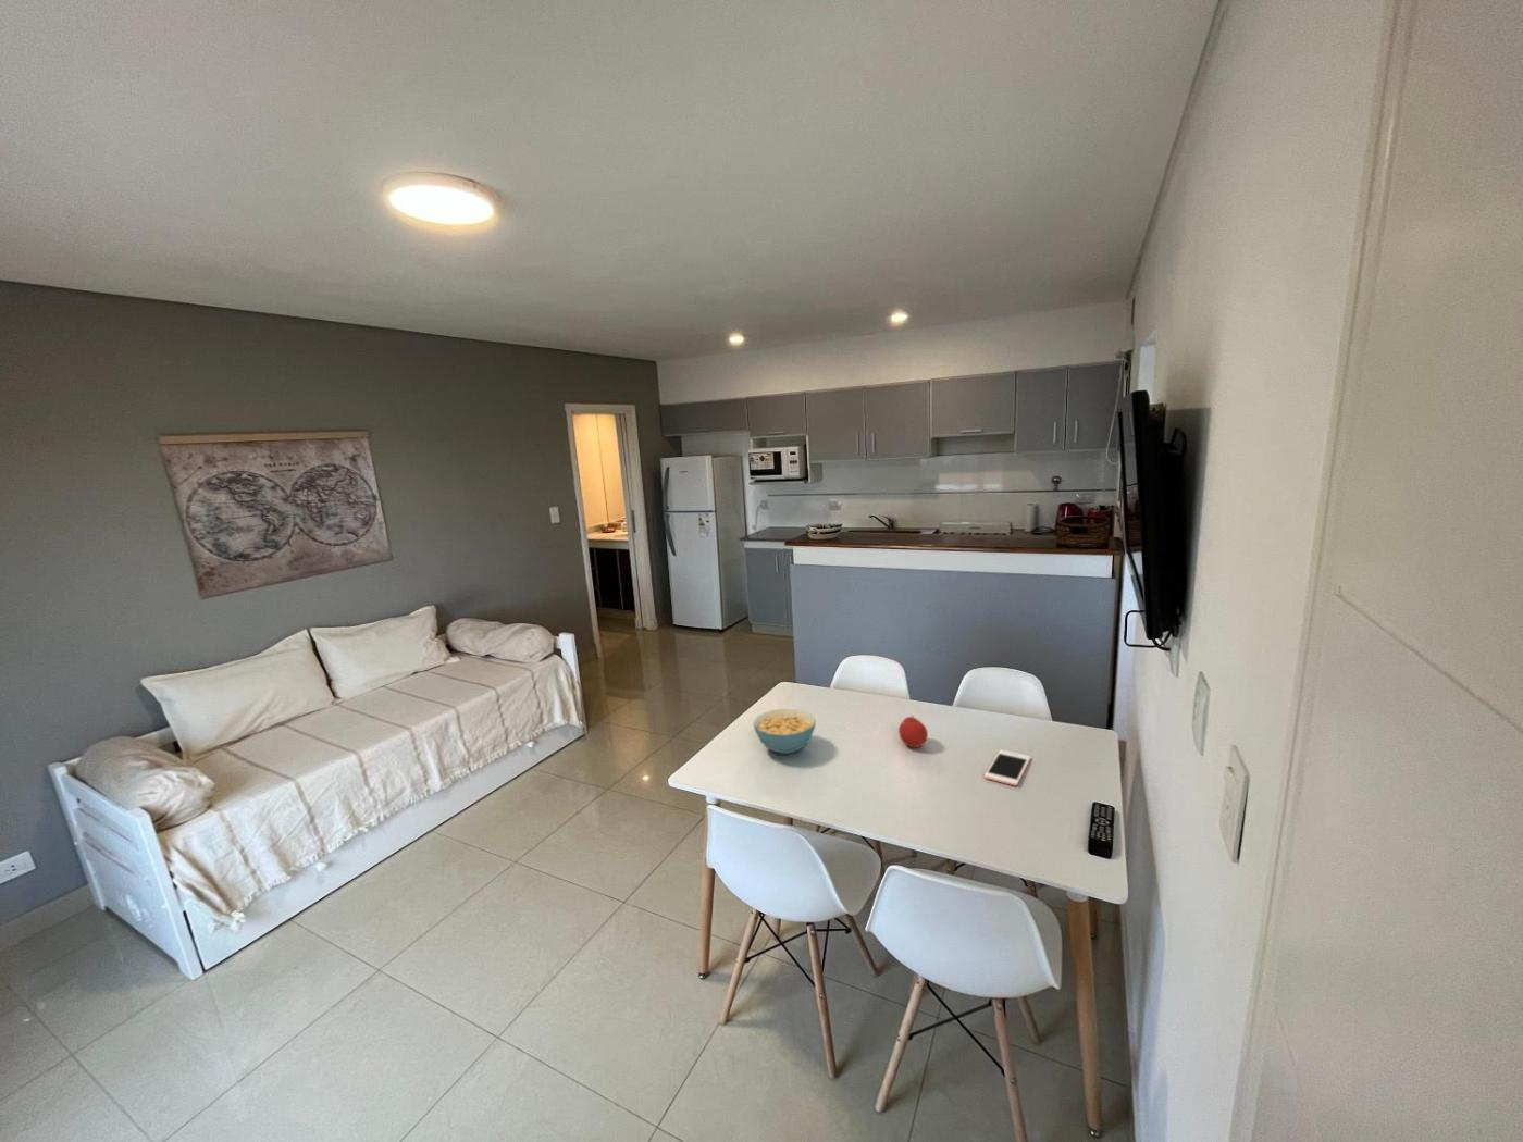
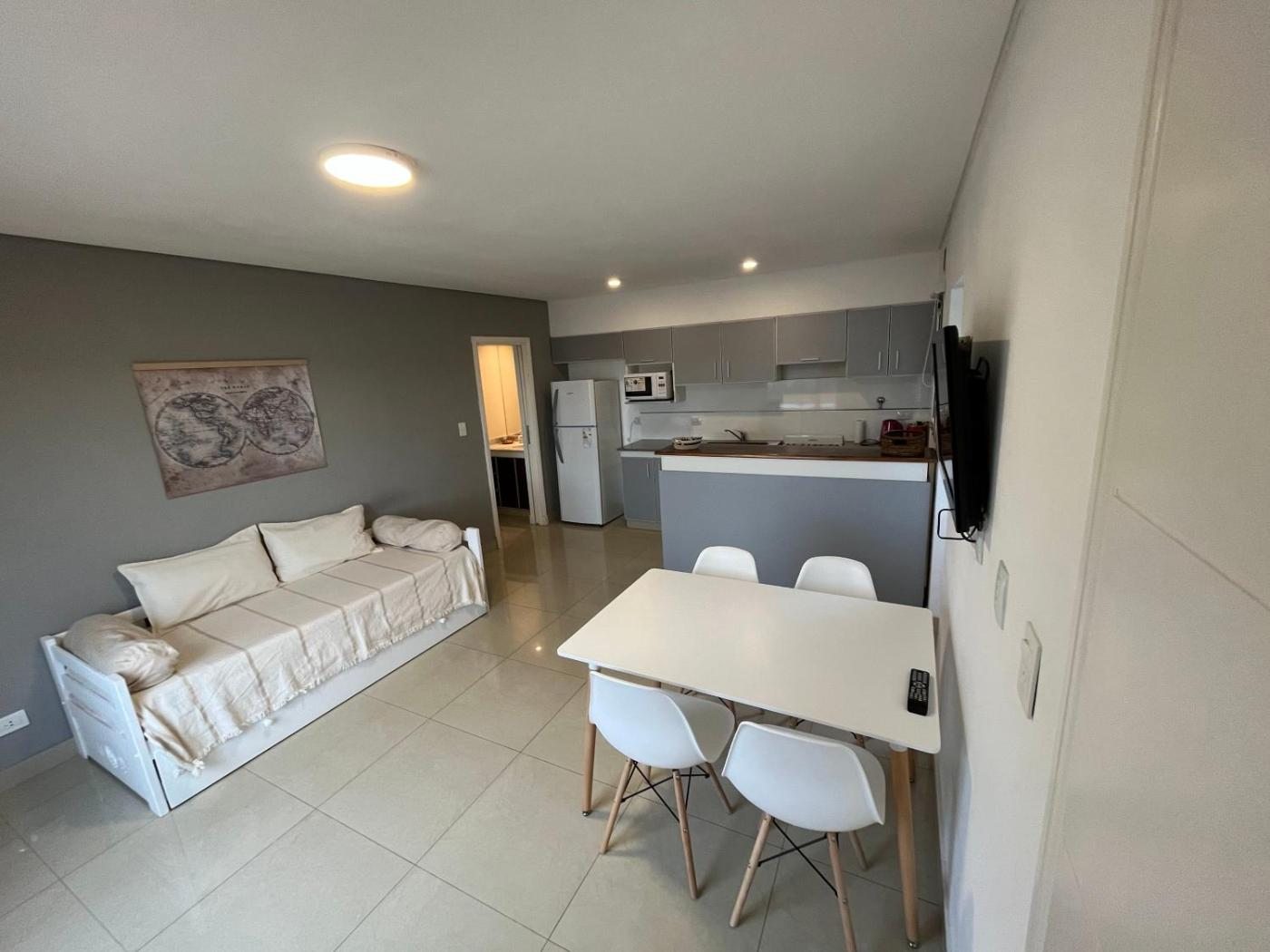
- fruit [897,714,929,749]
- cereal bowl [753,708,817,755]
- cell phone [983,750,1031,787]
